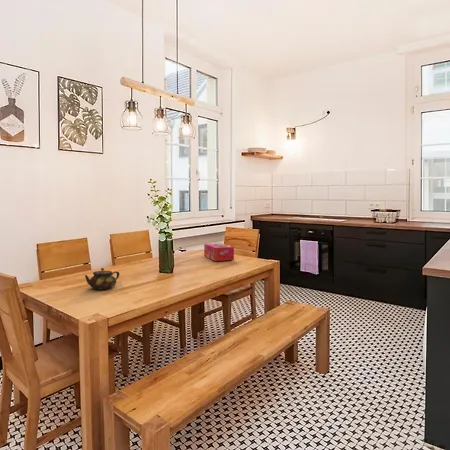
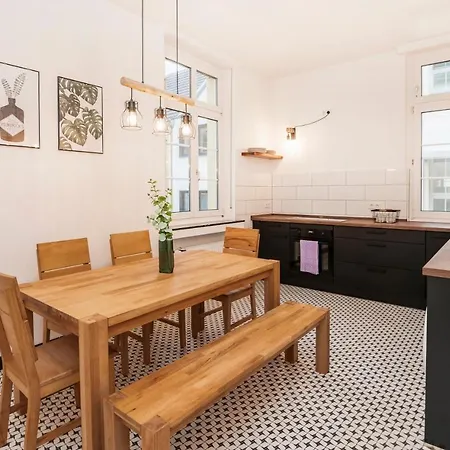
- teapot [83,267,120,291]
- tissue box [203,243,235,262]
